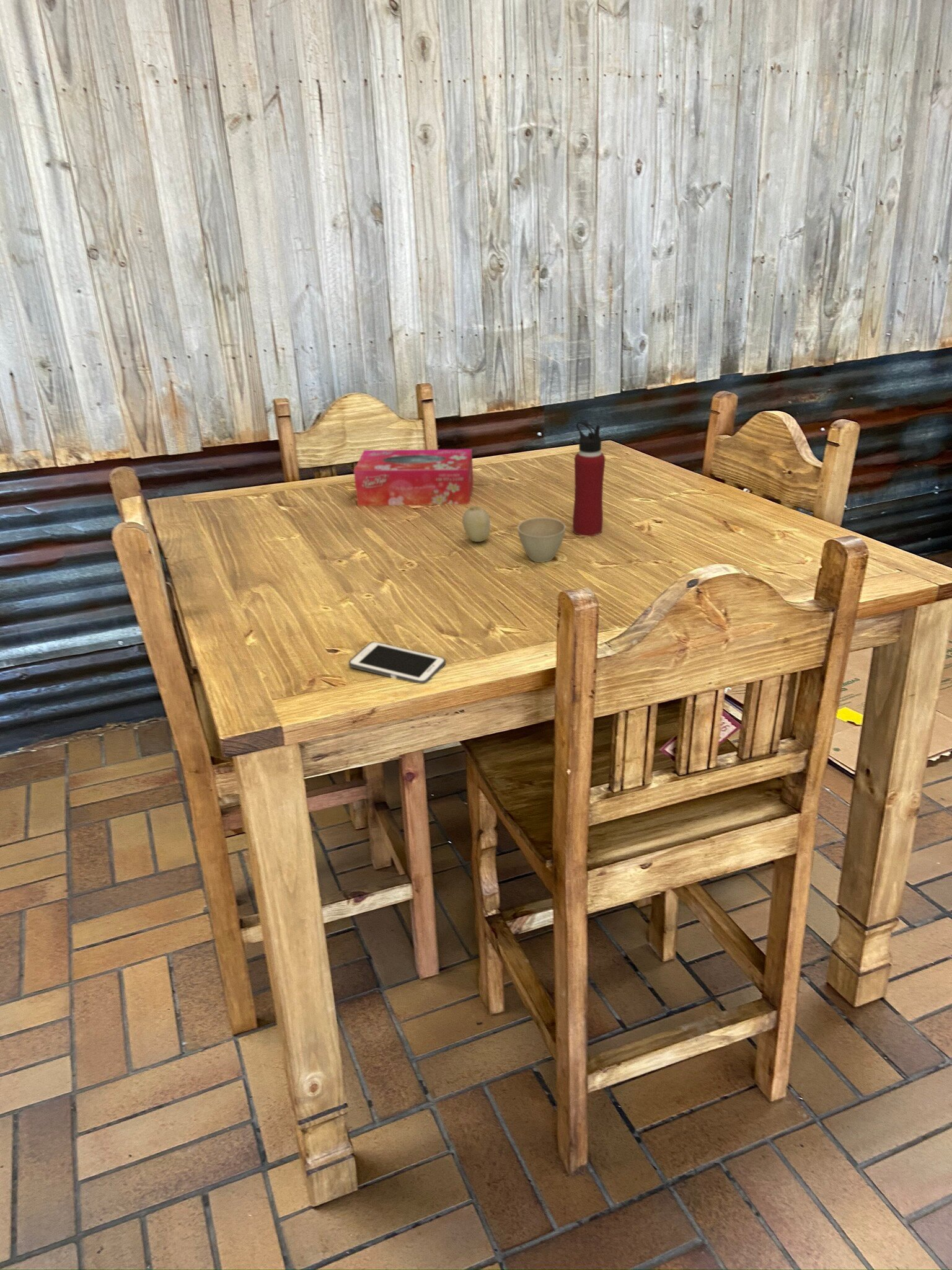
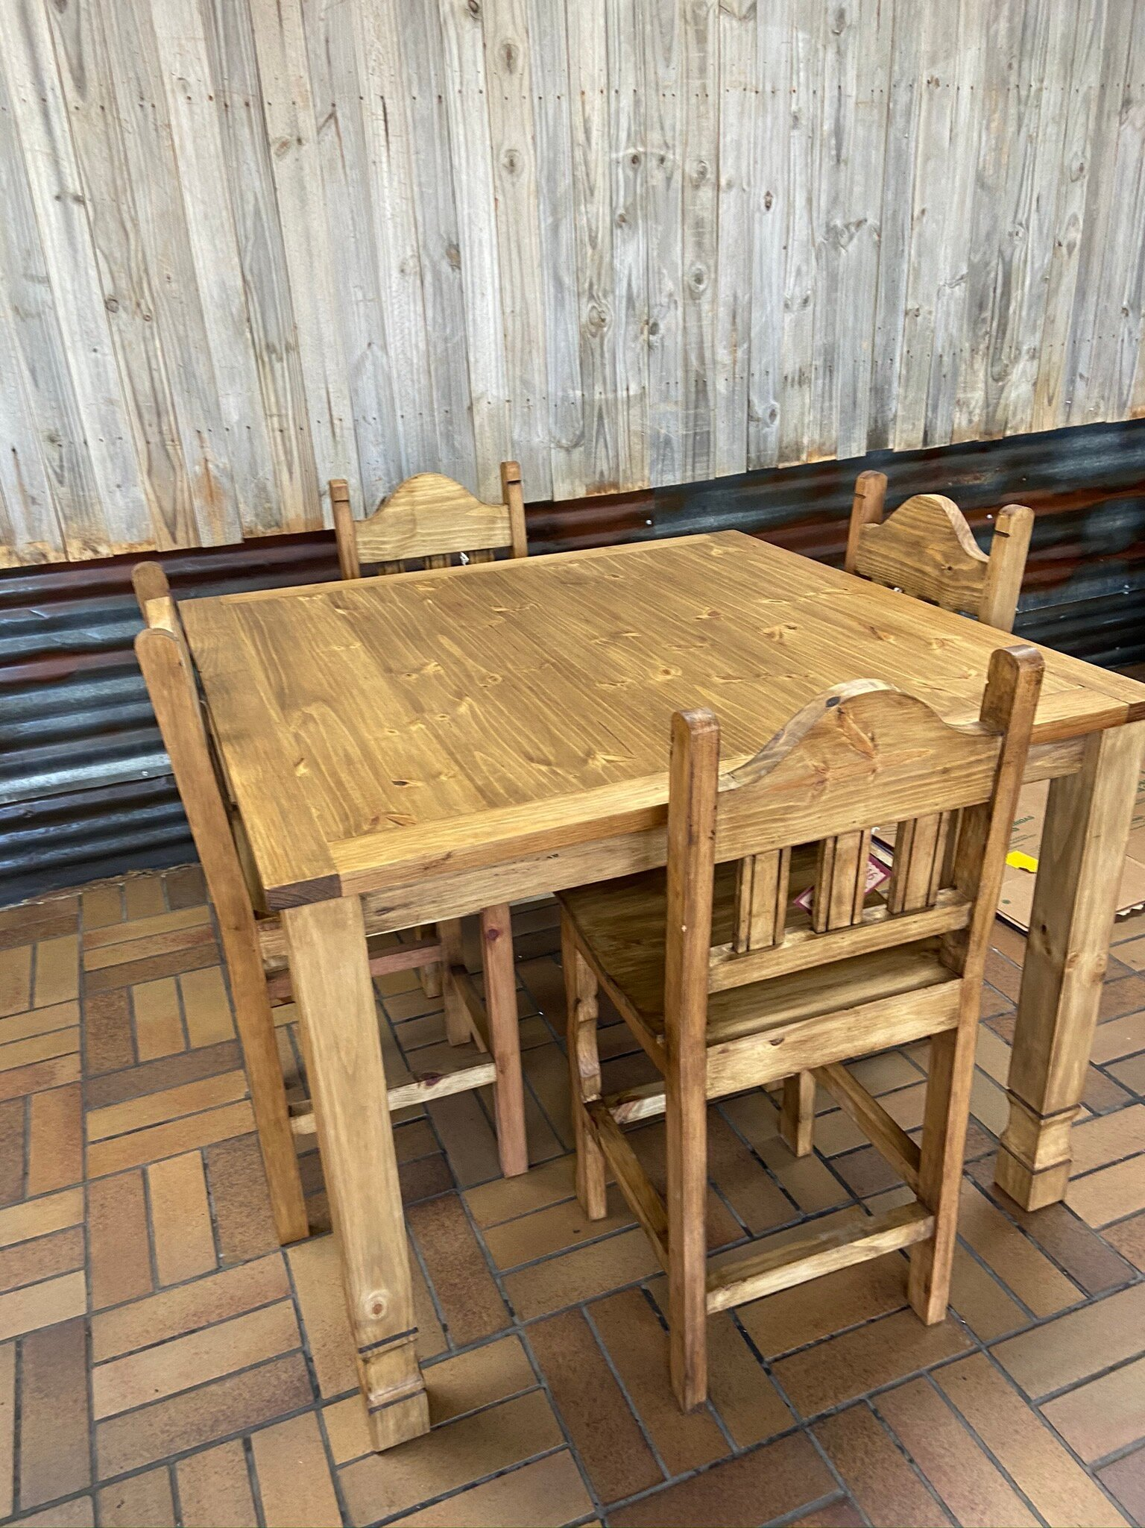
- cell phone [348,641,446,684]
- tissue box [353,448,474,507]
- flower pot [517,517,566,563]
- water bottle [572,421,606,537]
- fruit [462,505,491,543]
